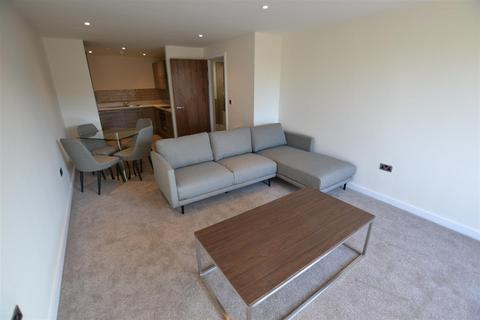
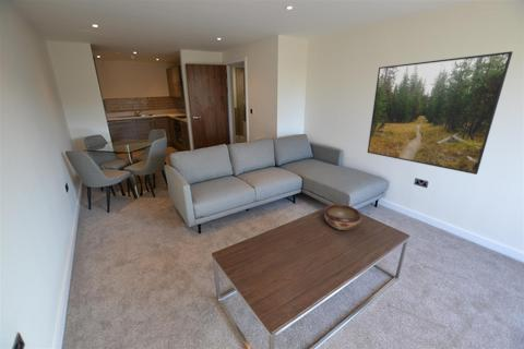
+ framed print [367,50,513,176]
+ decorative bowl [323,204,362,231]
